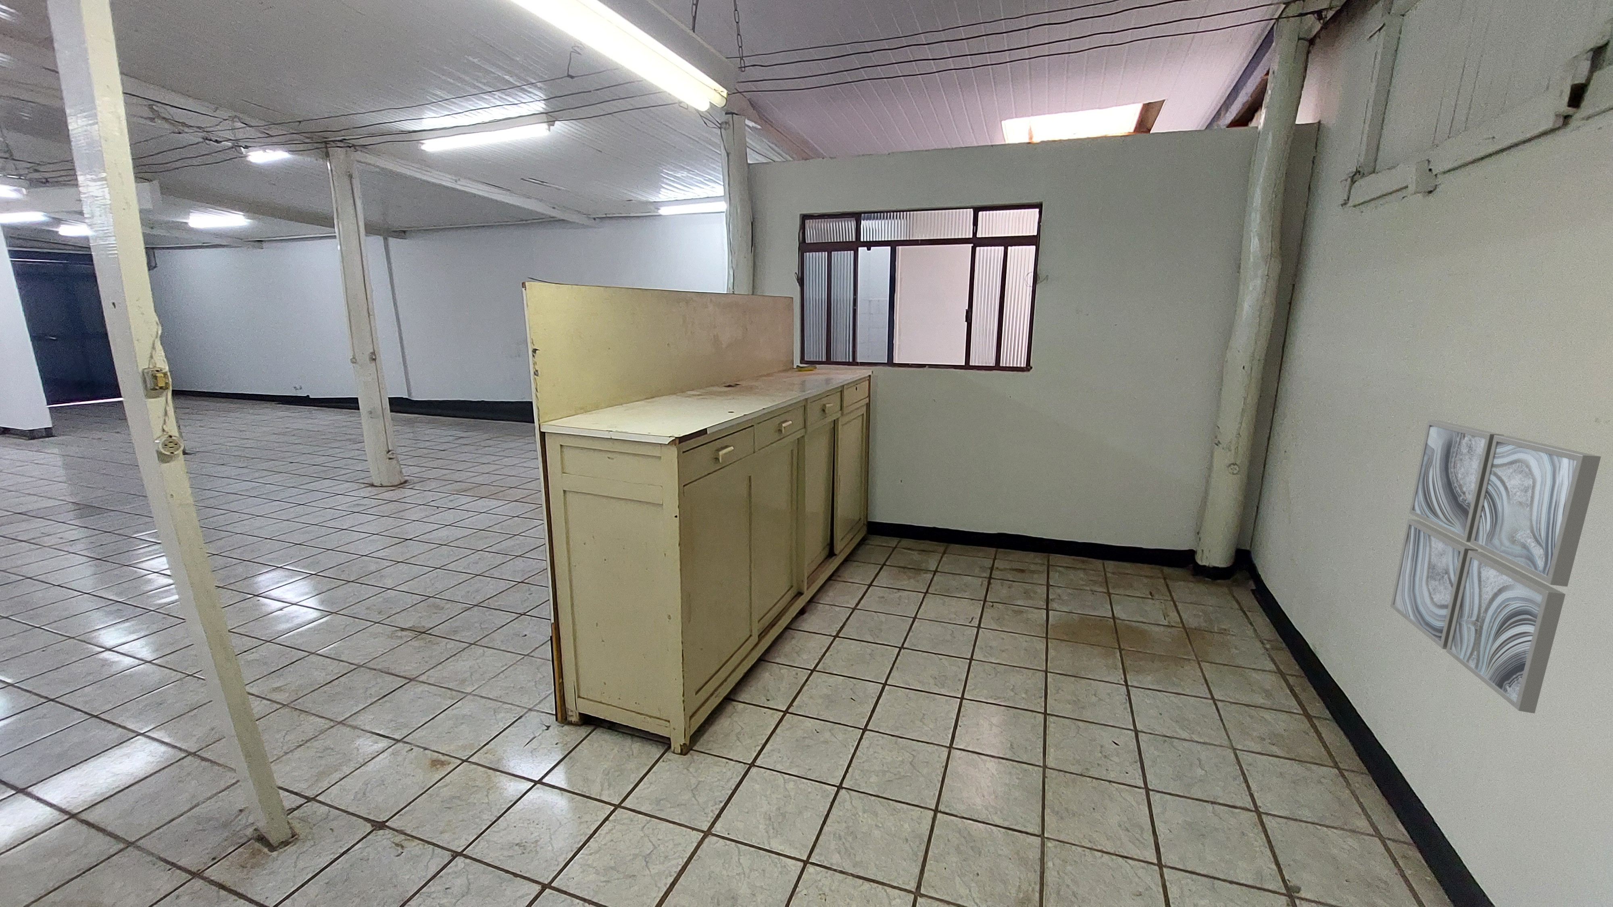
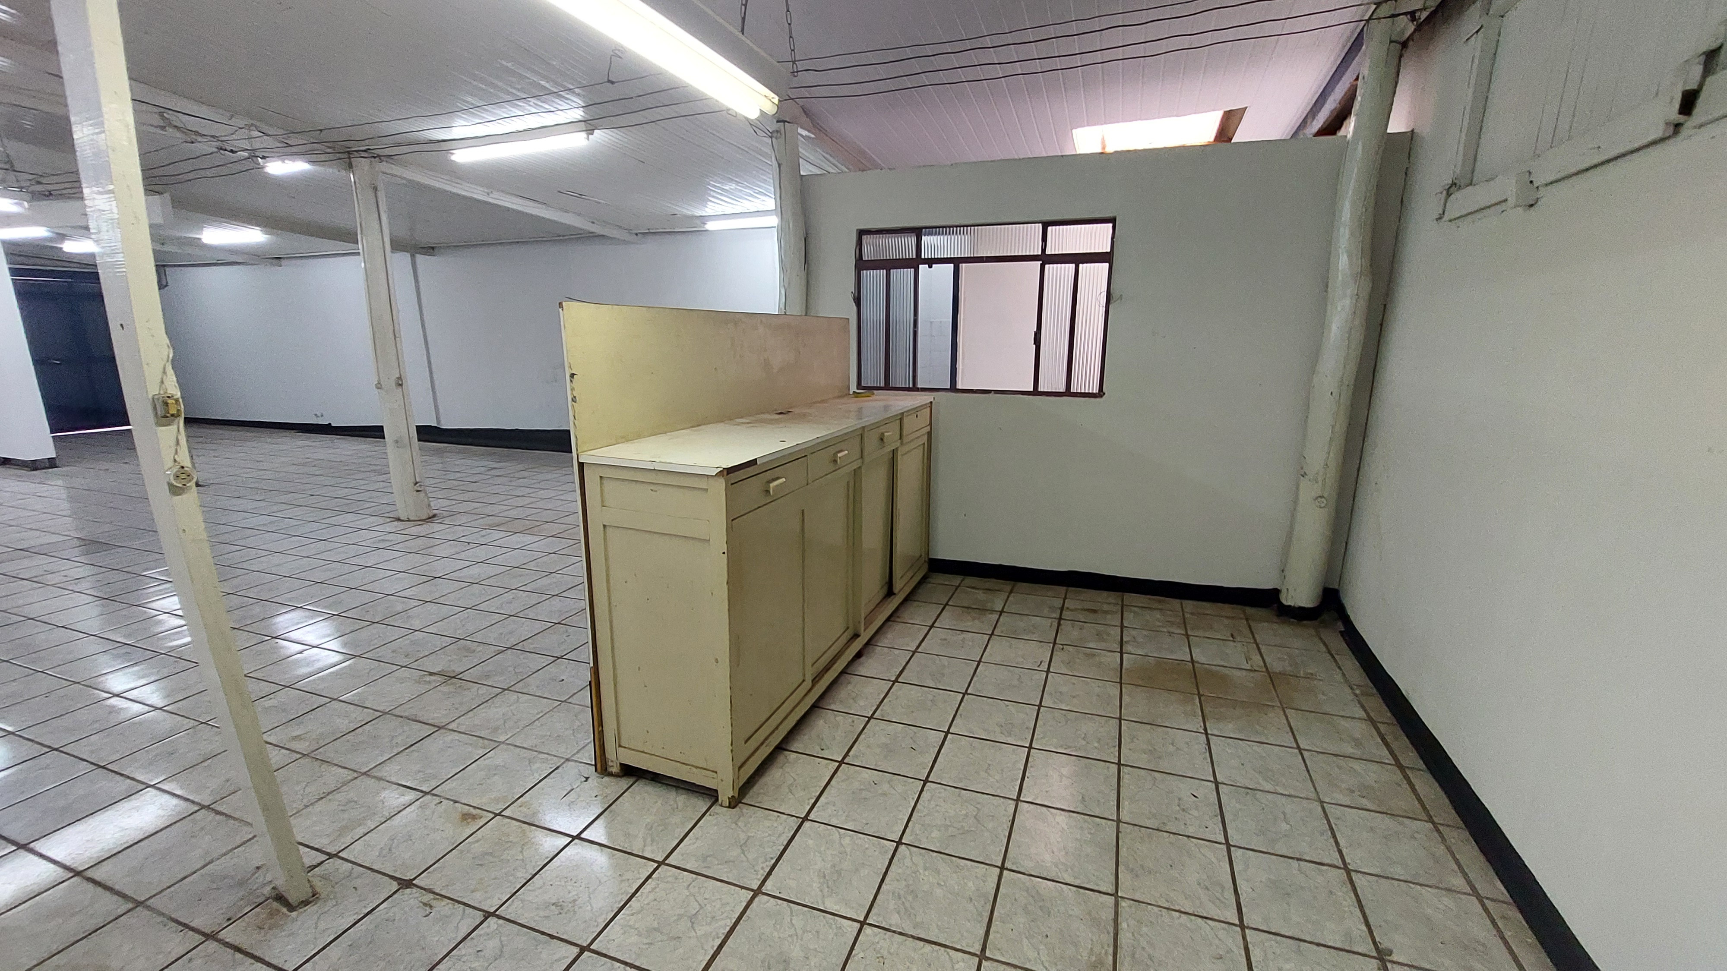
- wall art [1389,420,1602,714]
